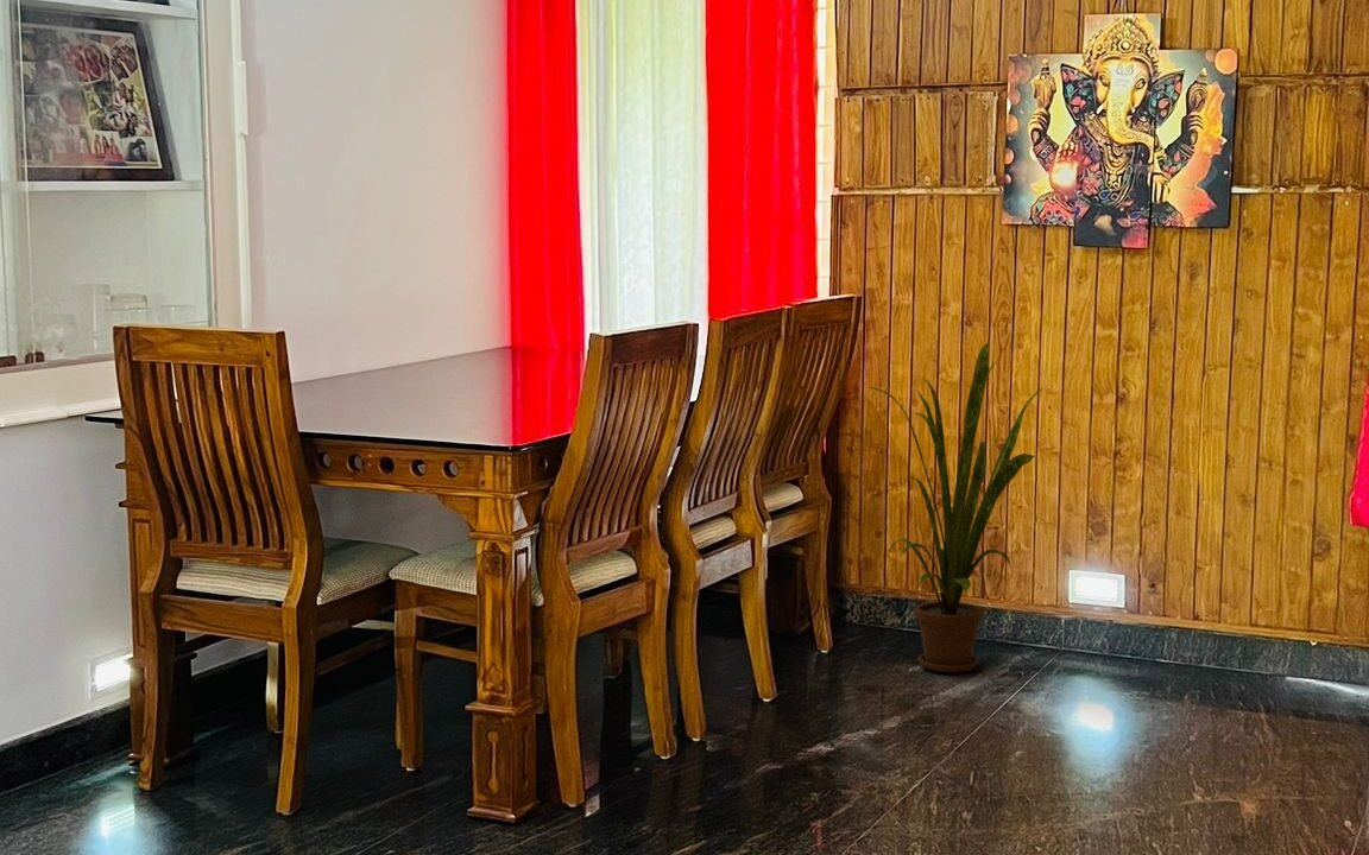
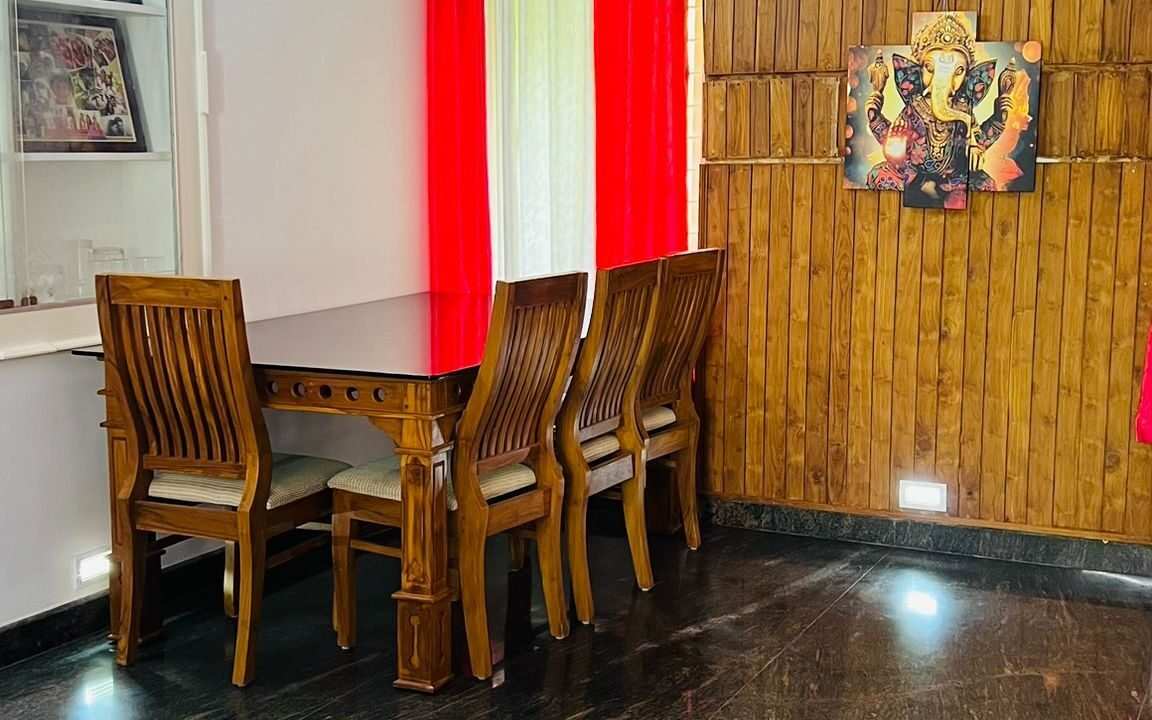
- house plant [869,342,1045,673]
